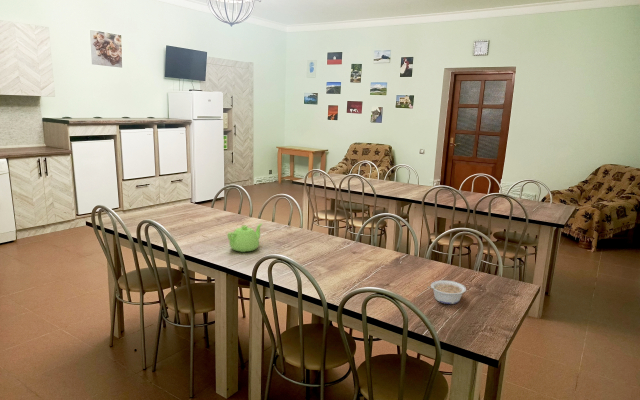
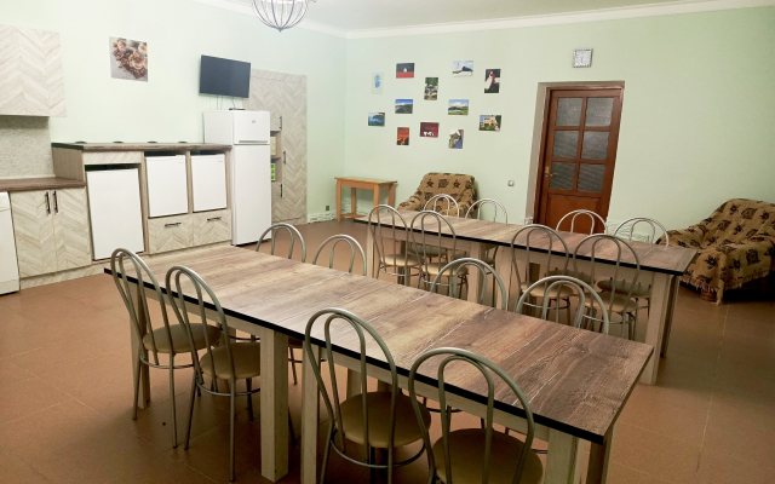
- teapot [226,222,263,253]
- legume [426,279,467,305]
